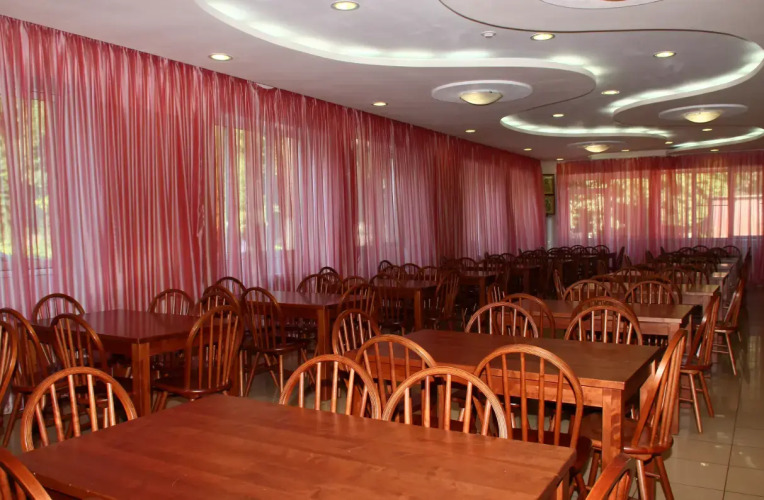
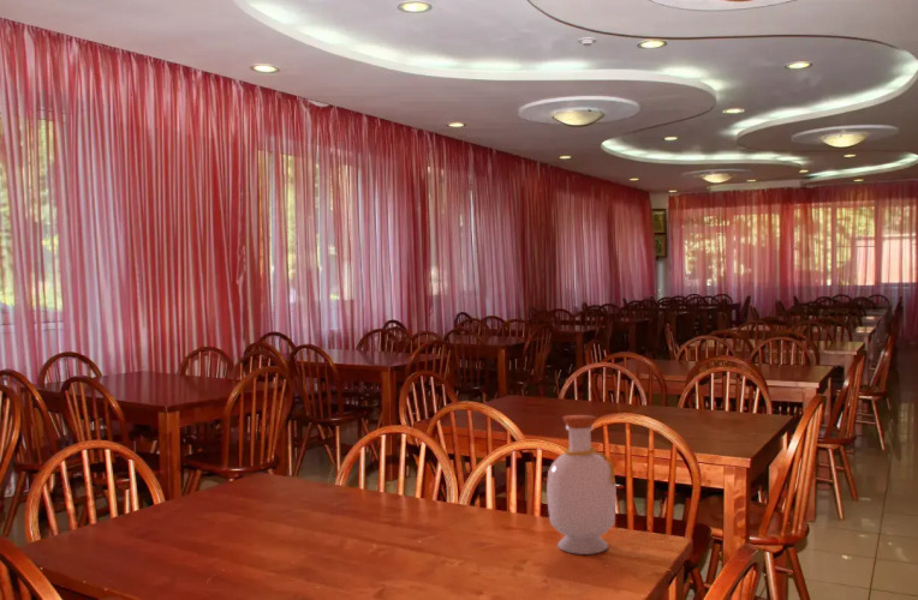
+ bottle [546,414,618,556]
